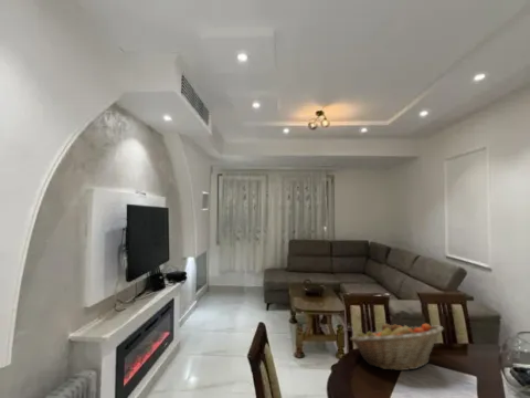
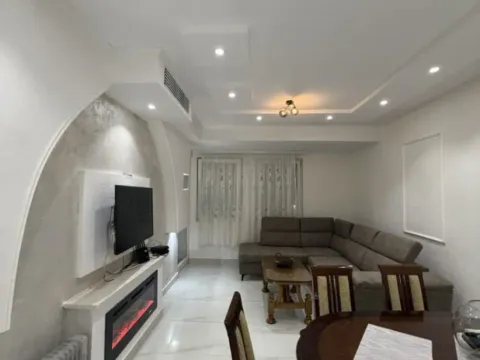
- fruit basket [349,322,445,371]
